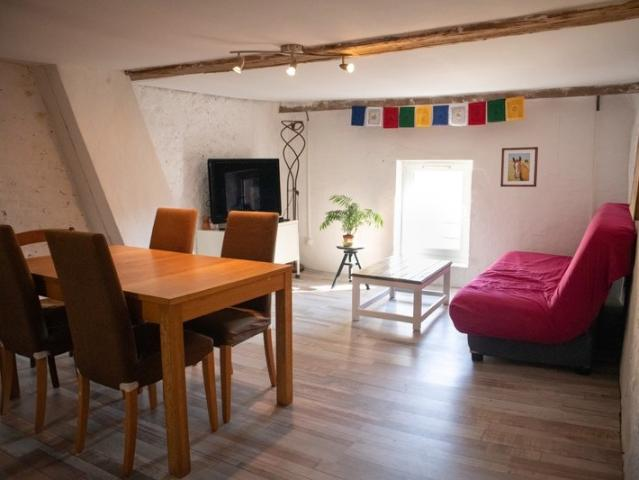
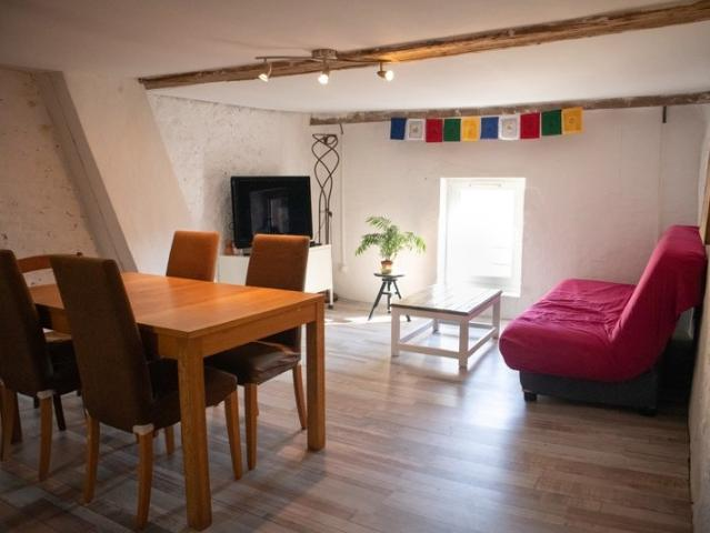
- wall art [500,146,539,188]
